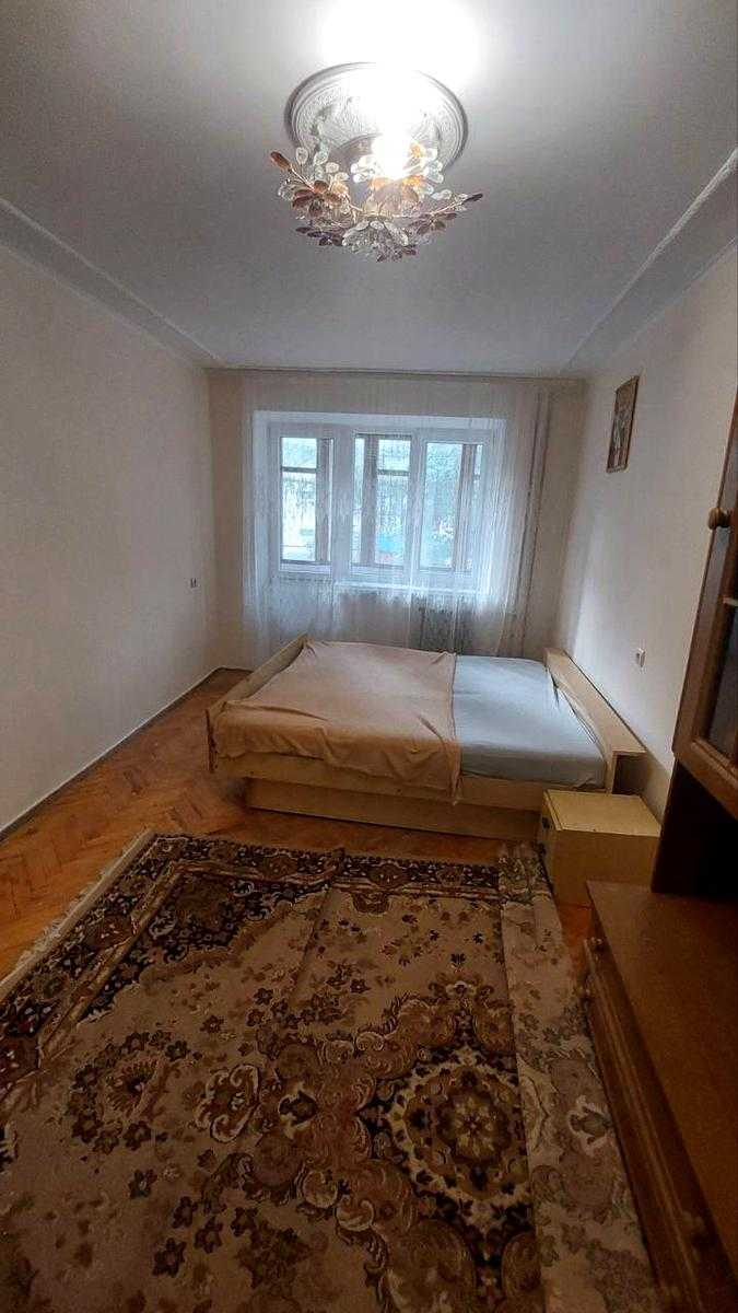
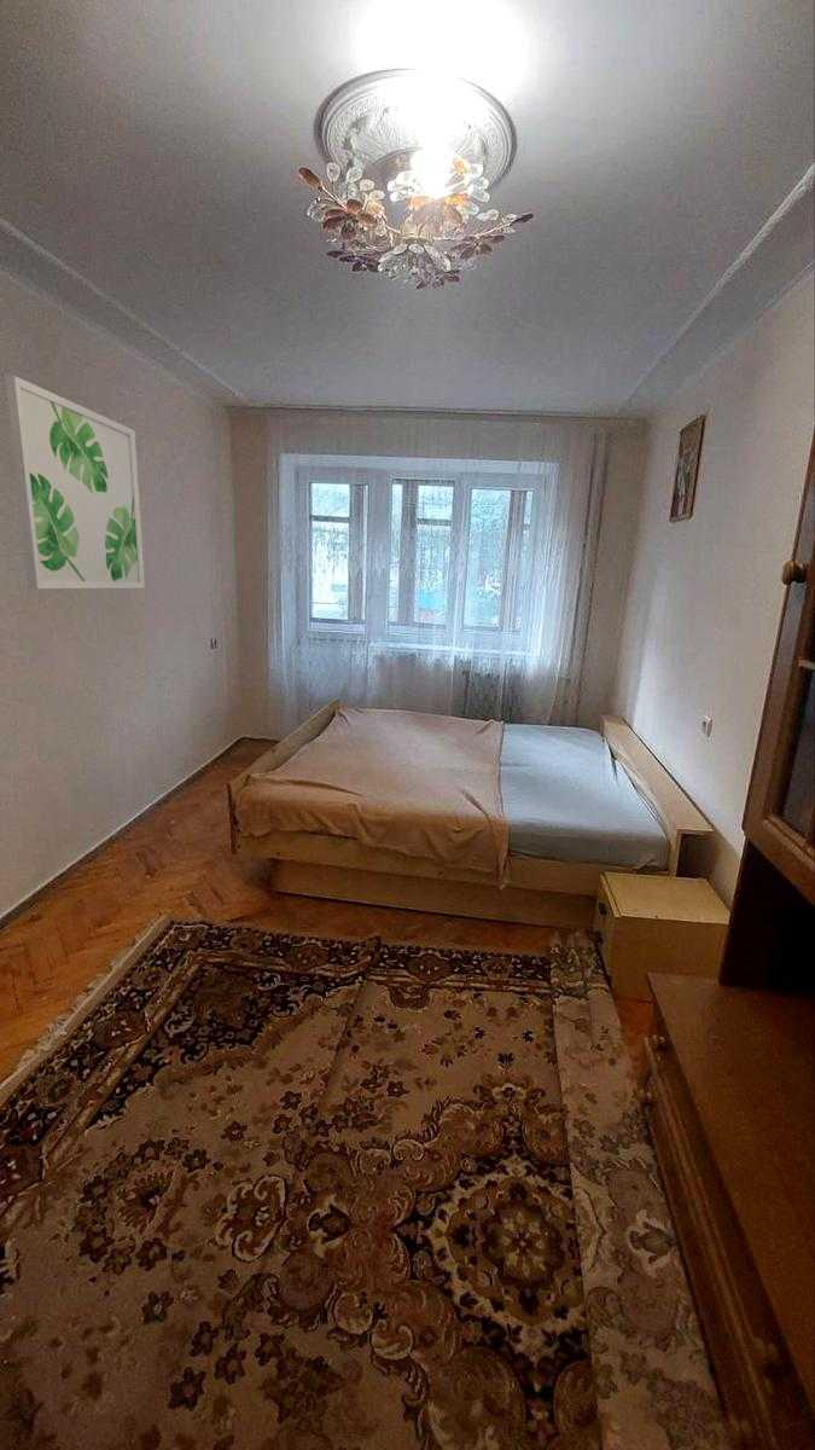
+ wall art [4,375,146,590]
